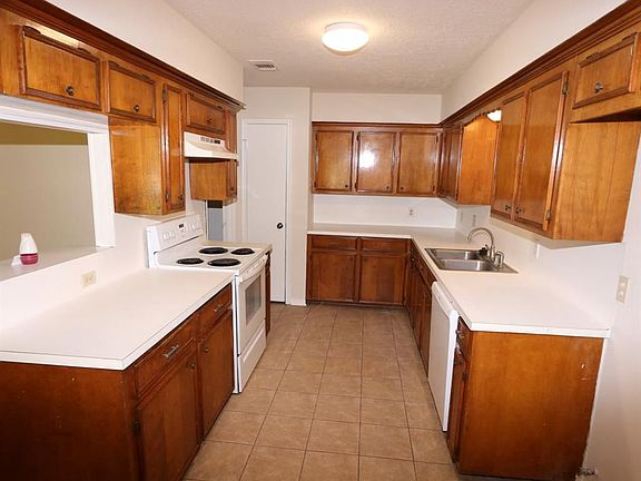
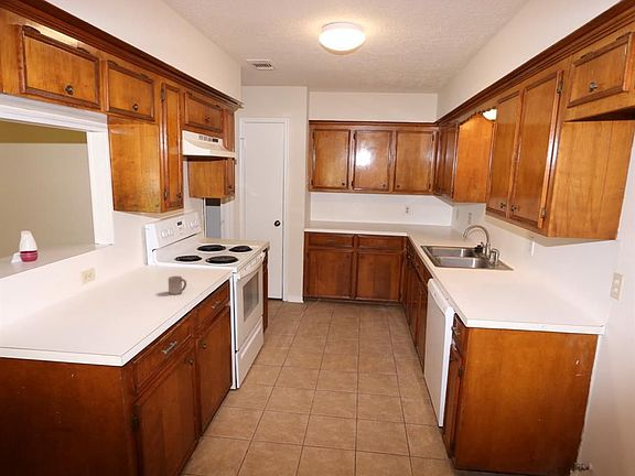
+ cup [168,275,187,295]
